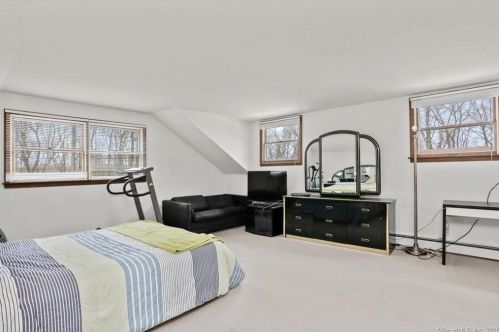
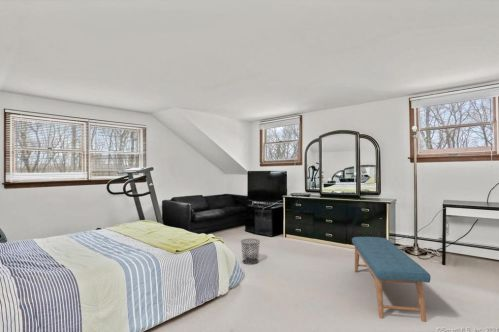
+ bench [351,236,432,323]
+ waste bin [240,238,261,265]
